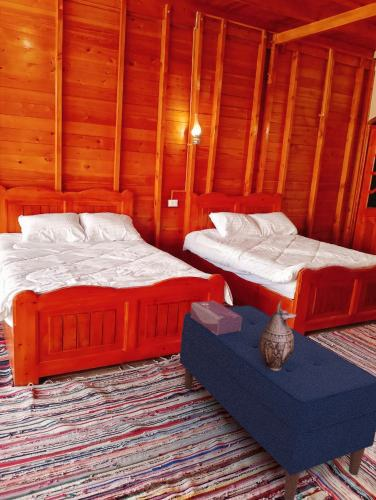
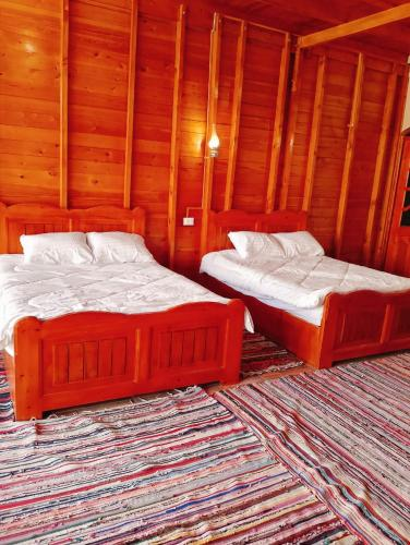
- decorative vase [259,300,297,371]
- tissue box [190,300,242,335]
- bench [179,304,376,500]
